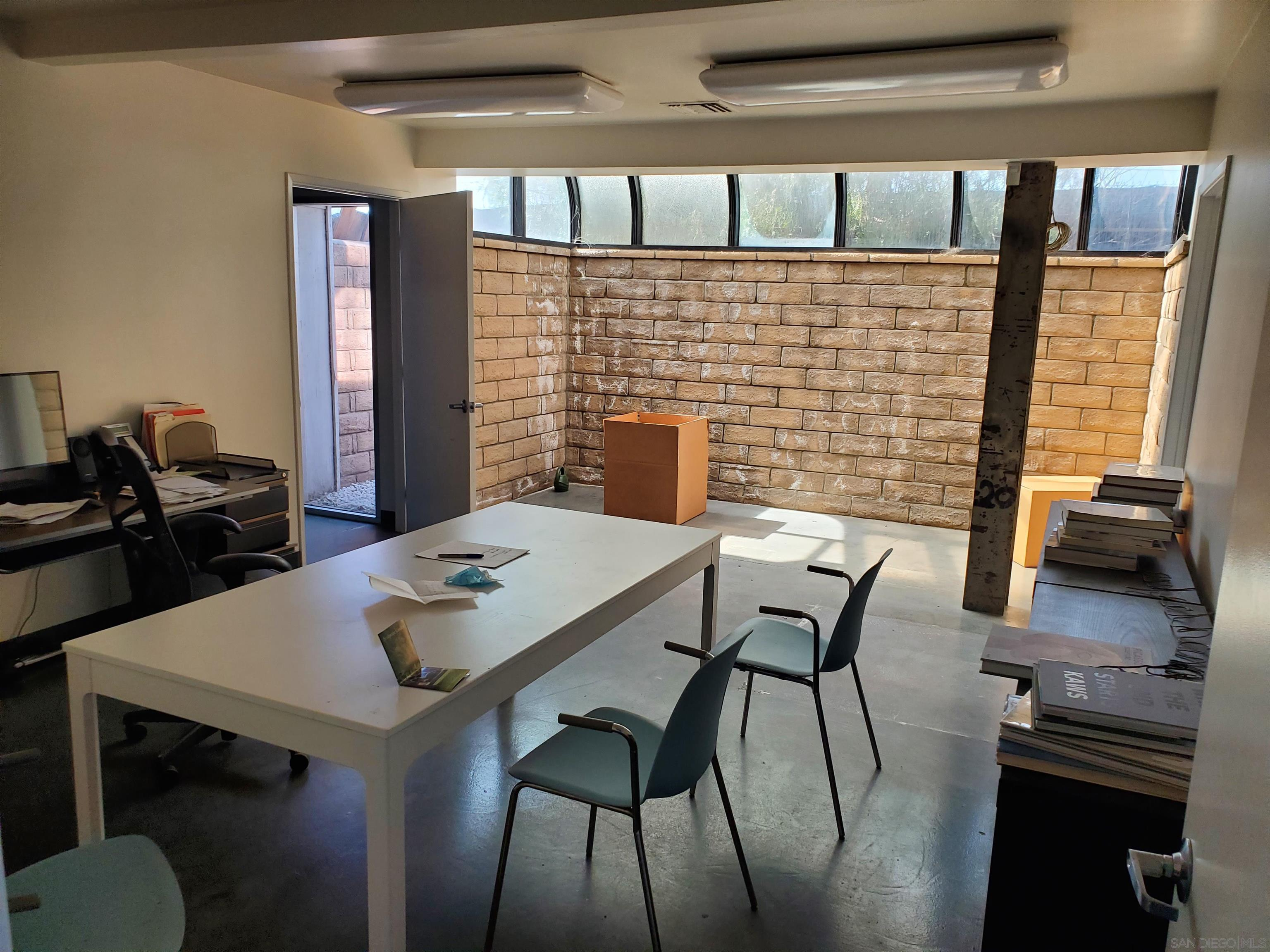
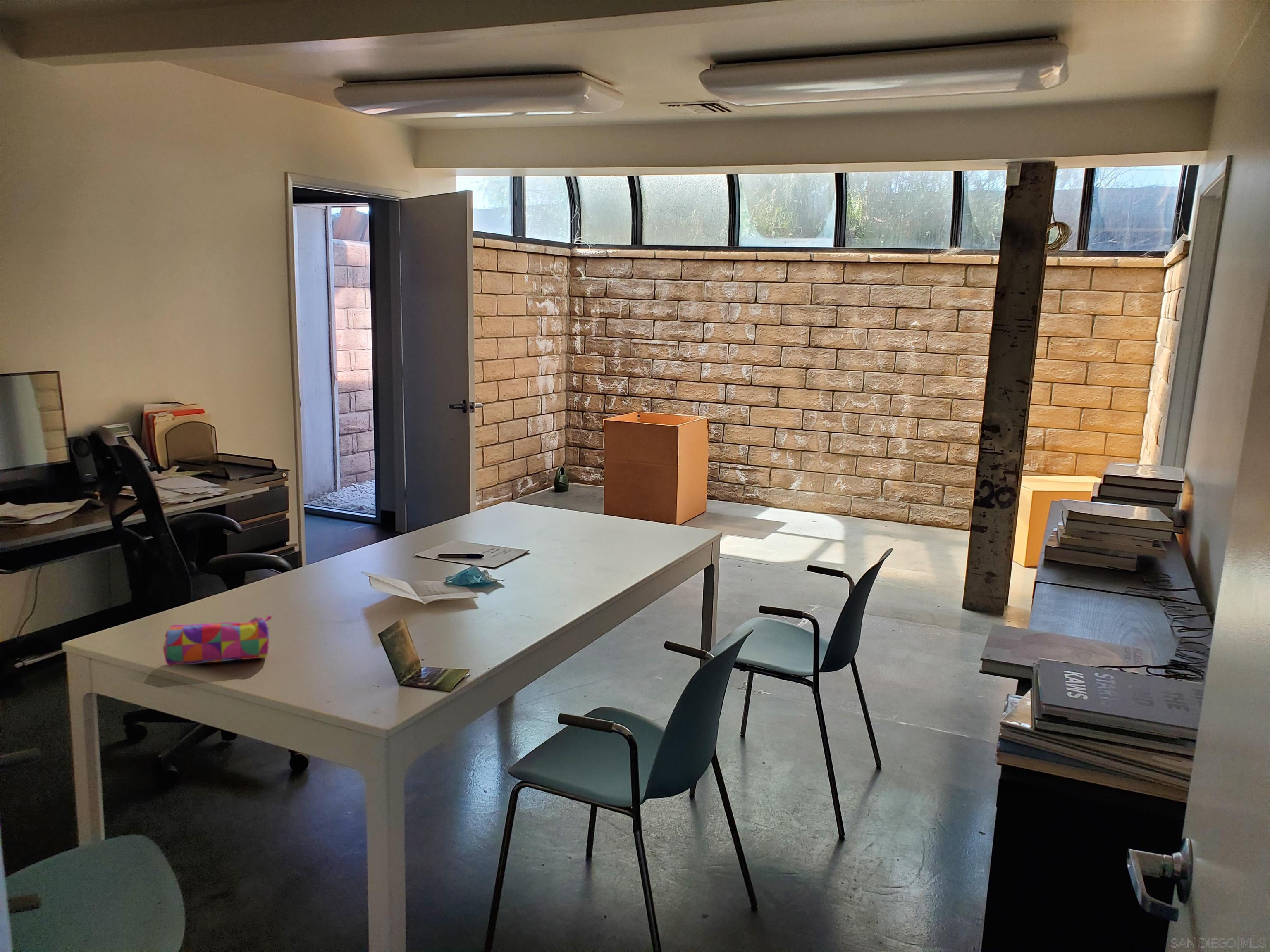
+ pencil case [163,614,272,667]
